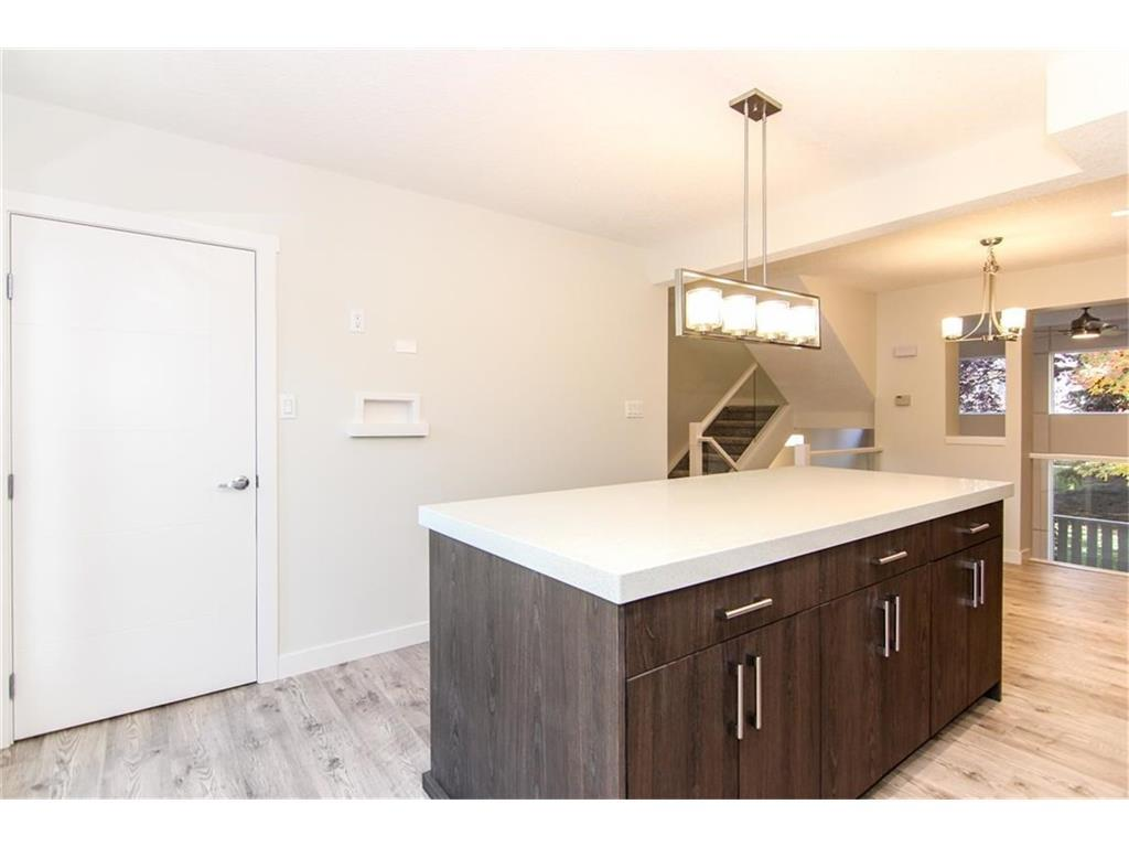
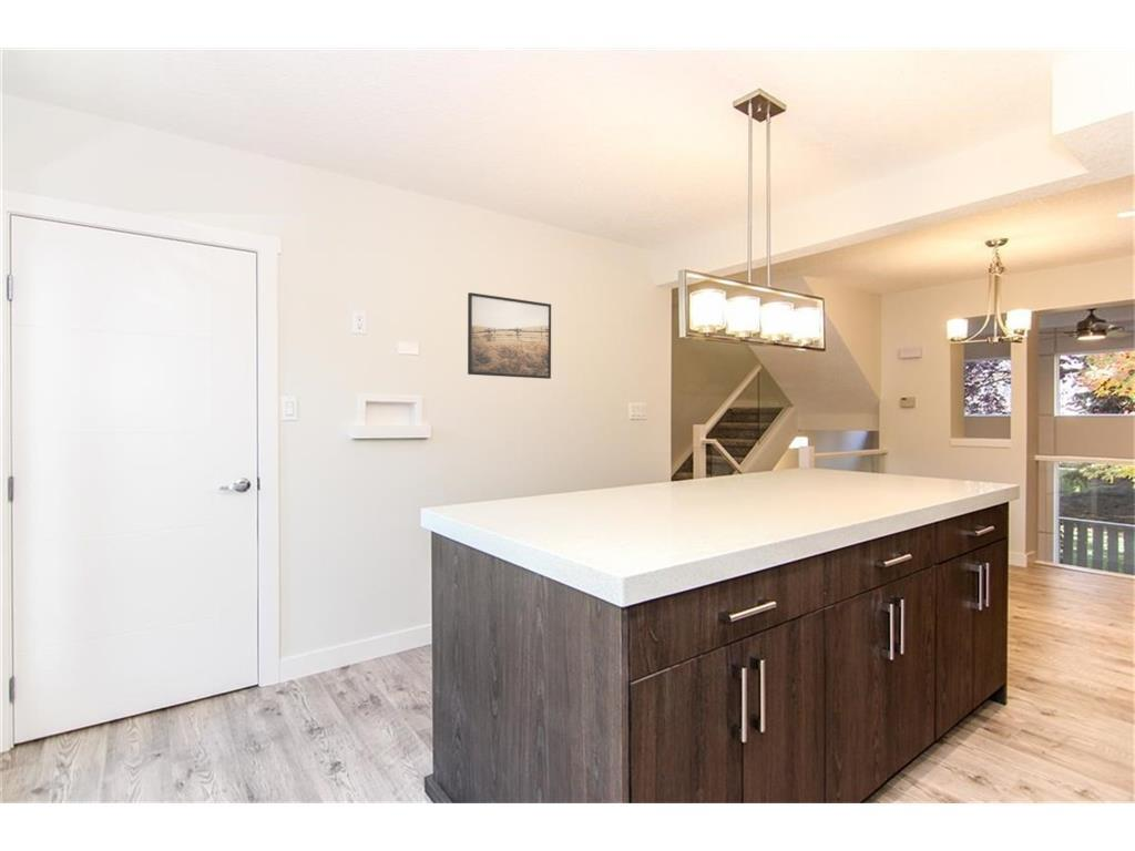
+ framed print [467,291,552,380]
